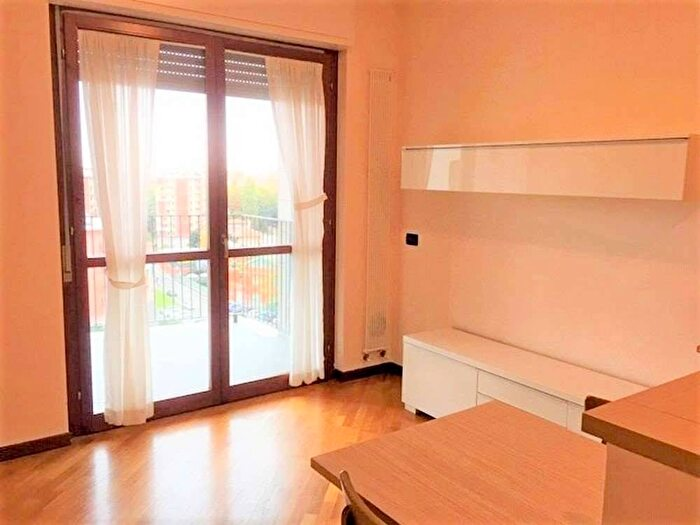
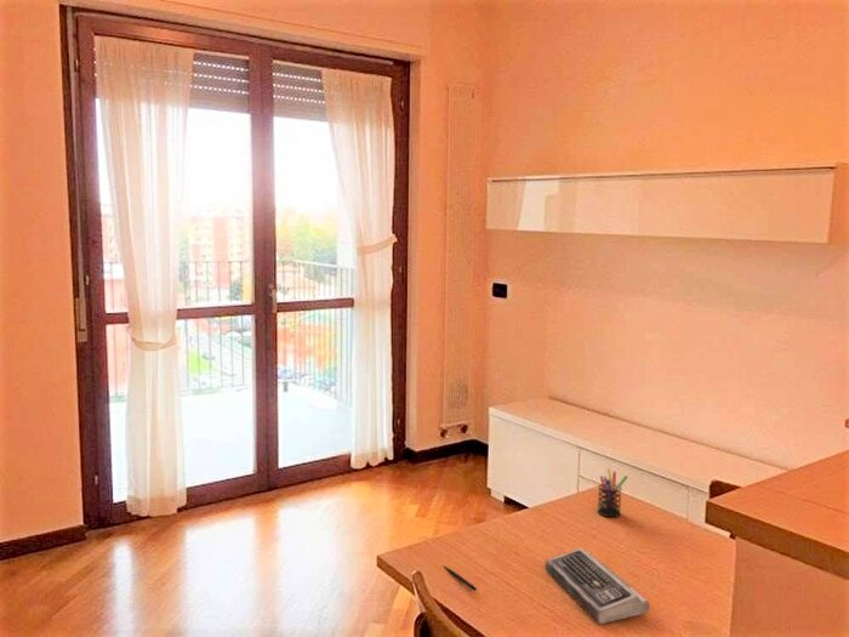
+ pen holder [597,467,629,518]
+ pen [443,565,478,592]
+ keyboard [545,547,650,625]
